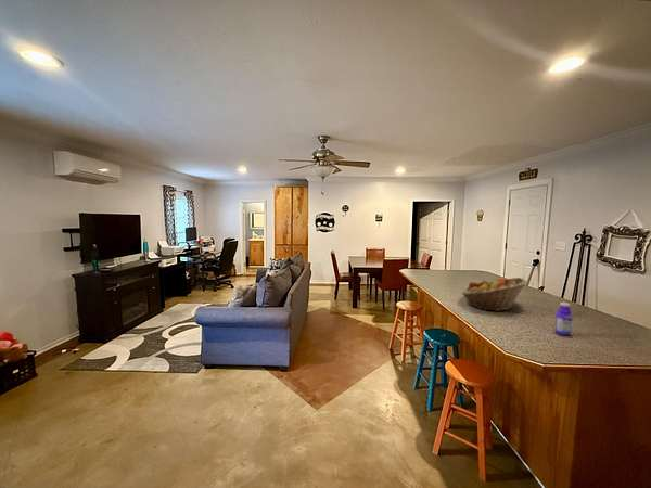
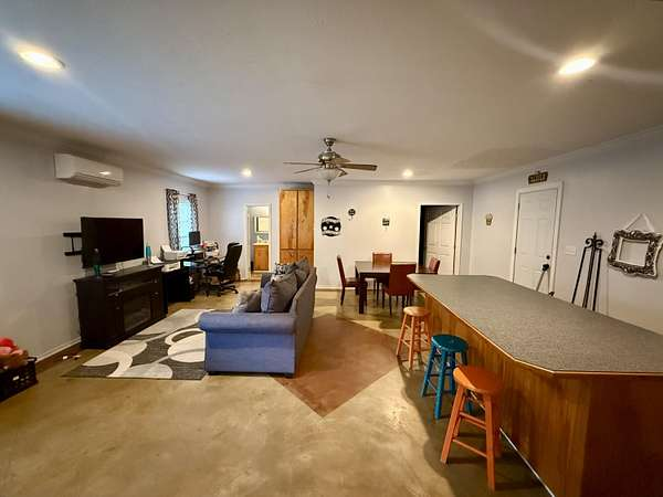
- fruit basket [460,277,528,312]
- bottle [553,301,573,336]
